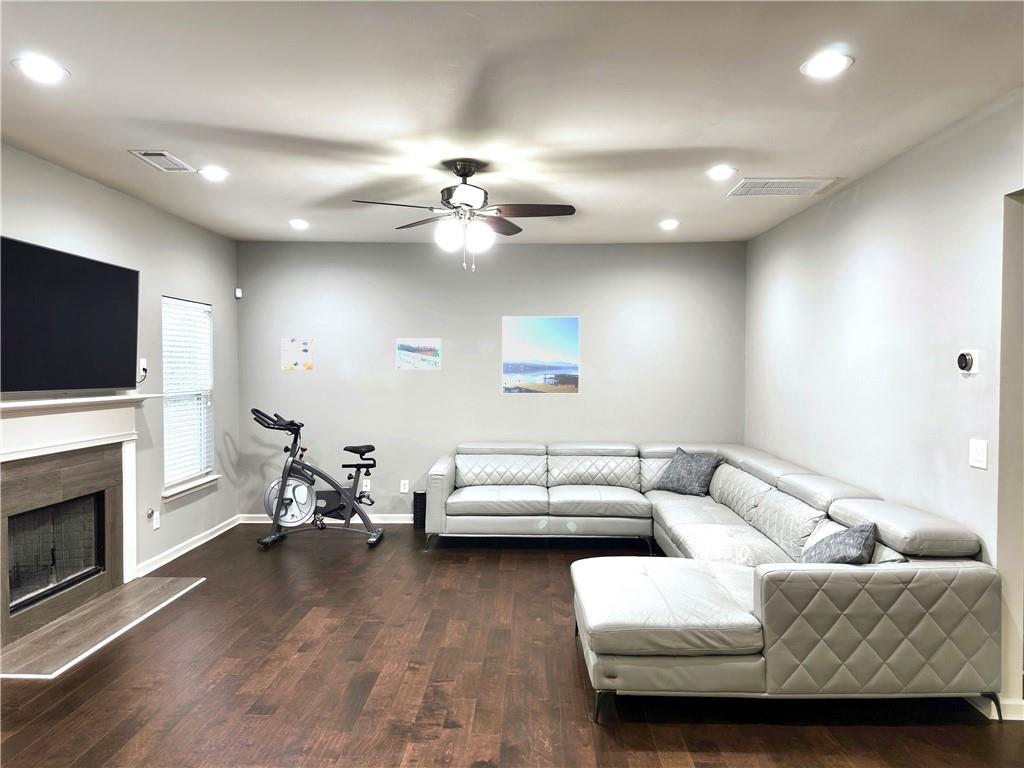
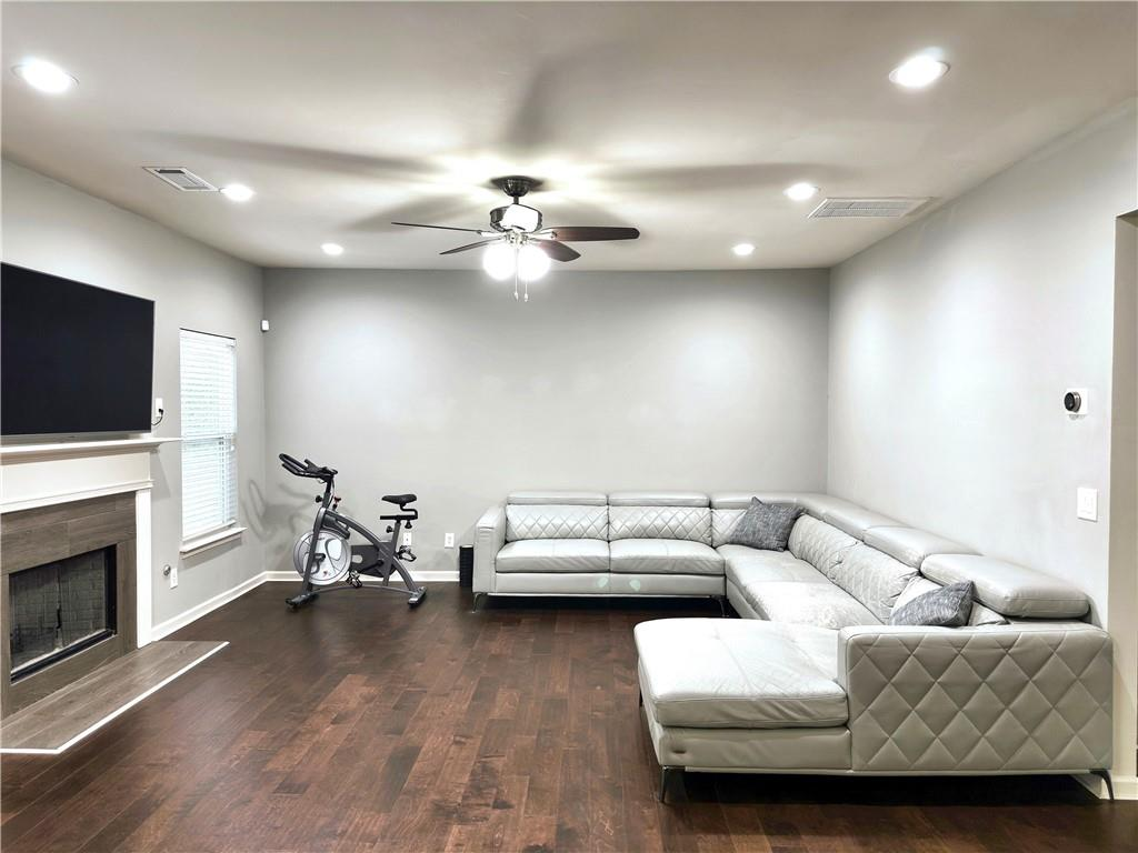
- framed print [501,315,581,395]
- wall art [280,338,314,371]
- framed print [396,338,442,371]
